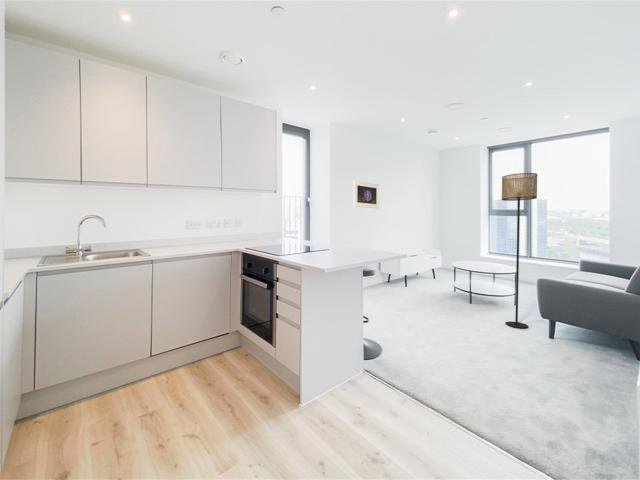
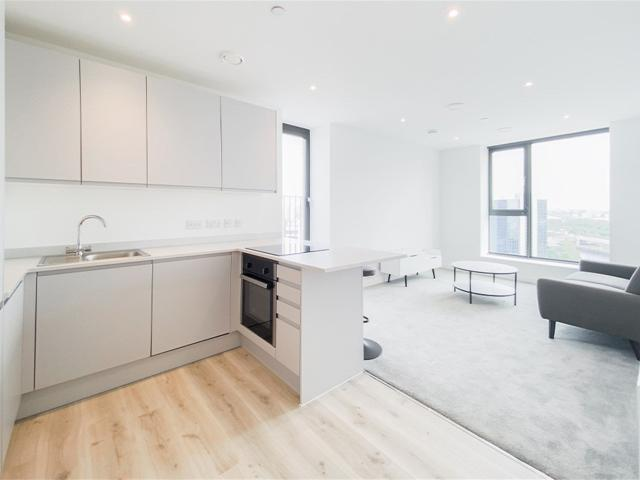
- floor lamp [501,172,538,329]
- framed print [352,179,380,210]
